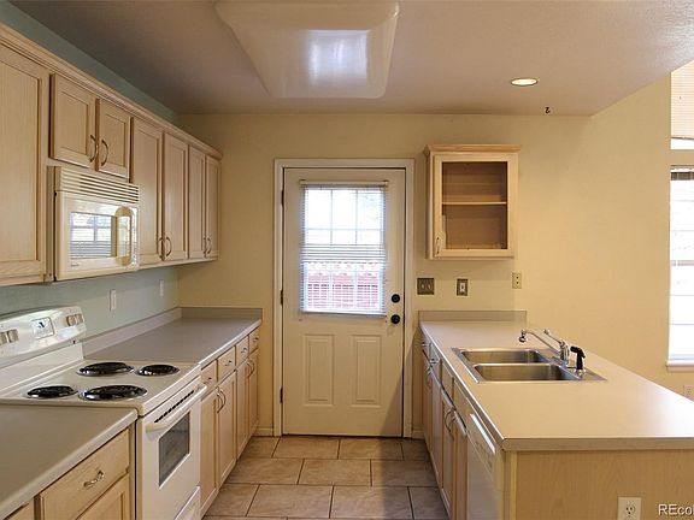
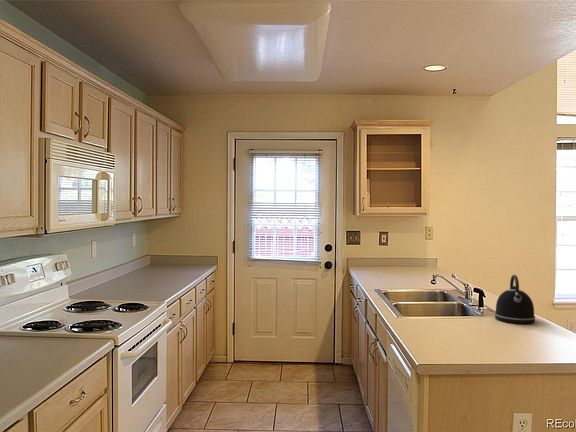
+ kettle [493,274,536,325]
